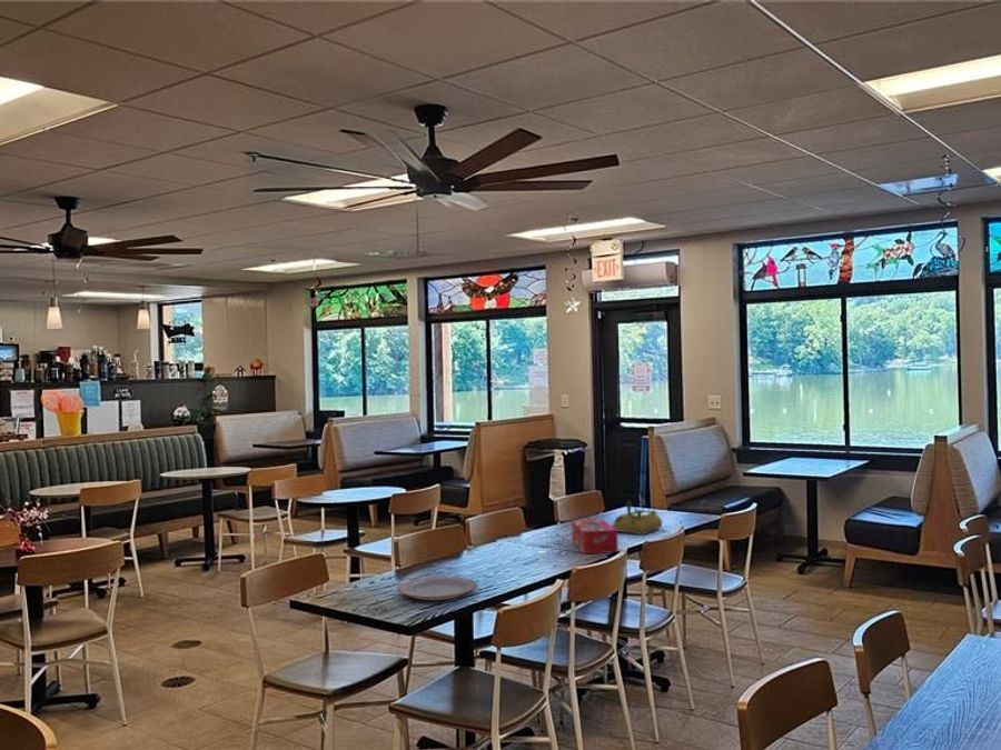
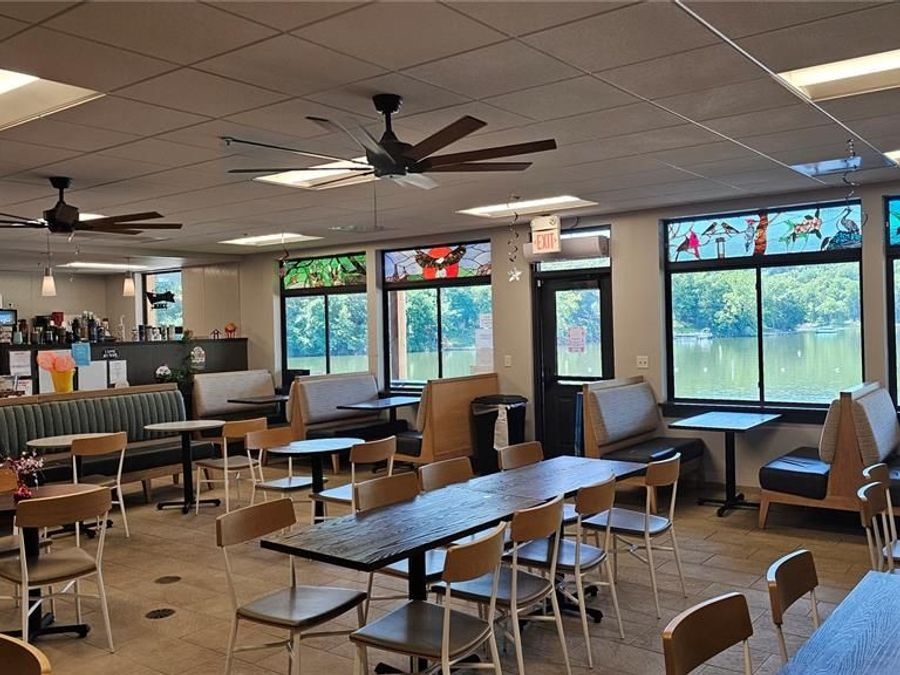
- tissue box [571,518,620,556]
- succulent planter [611,499,663,536]
- plate [397,576,478,601]
